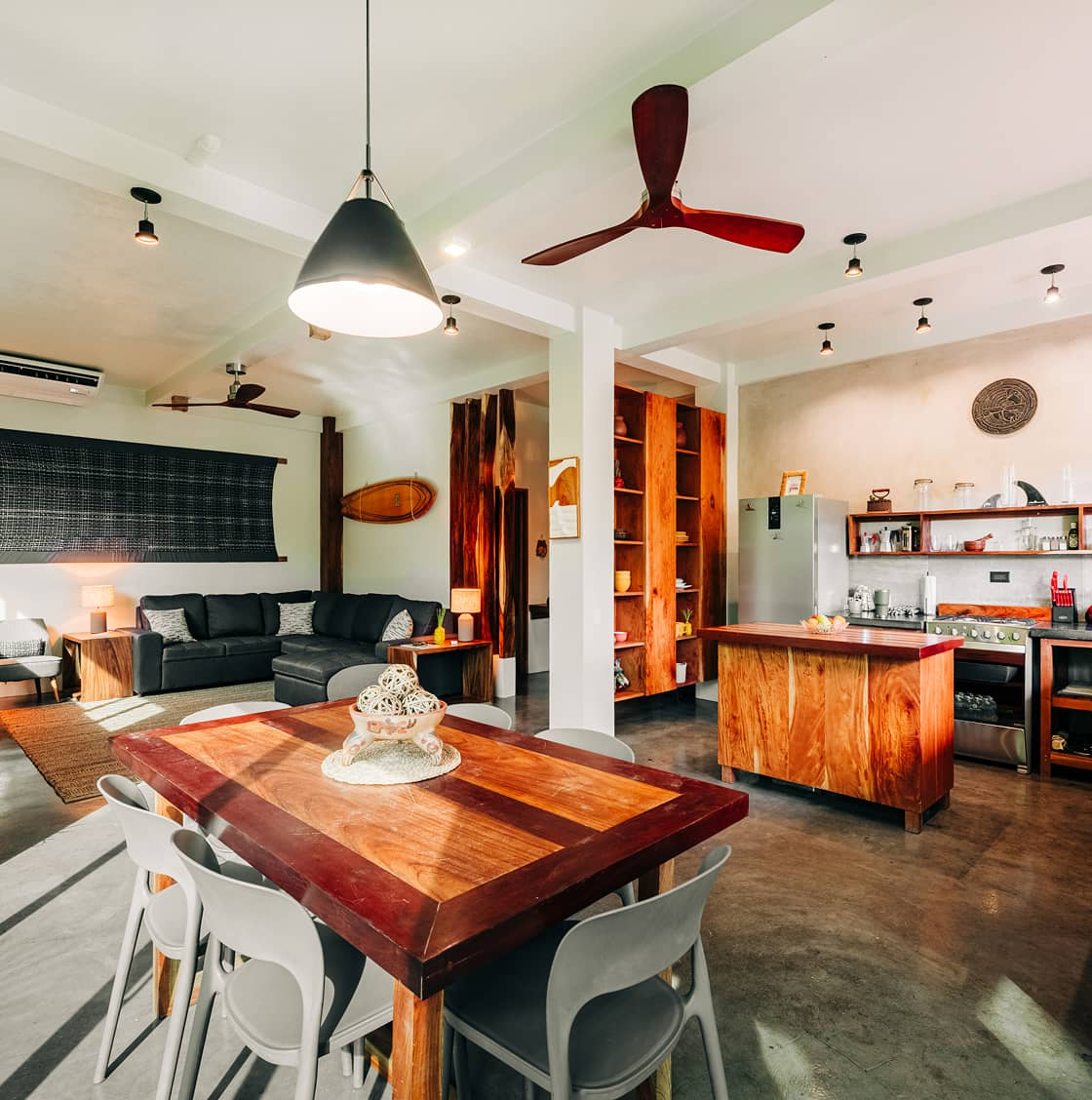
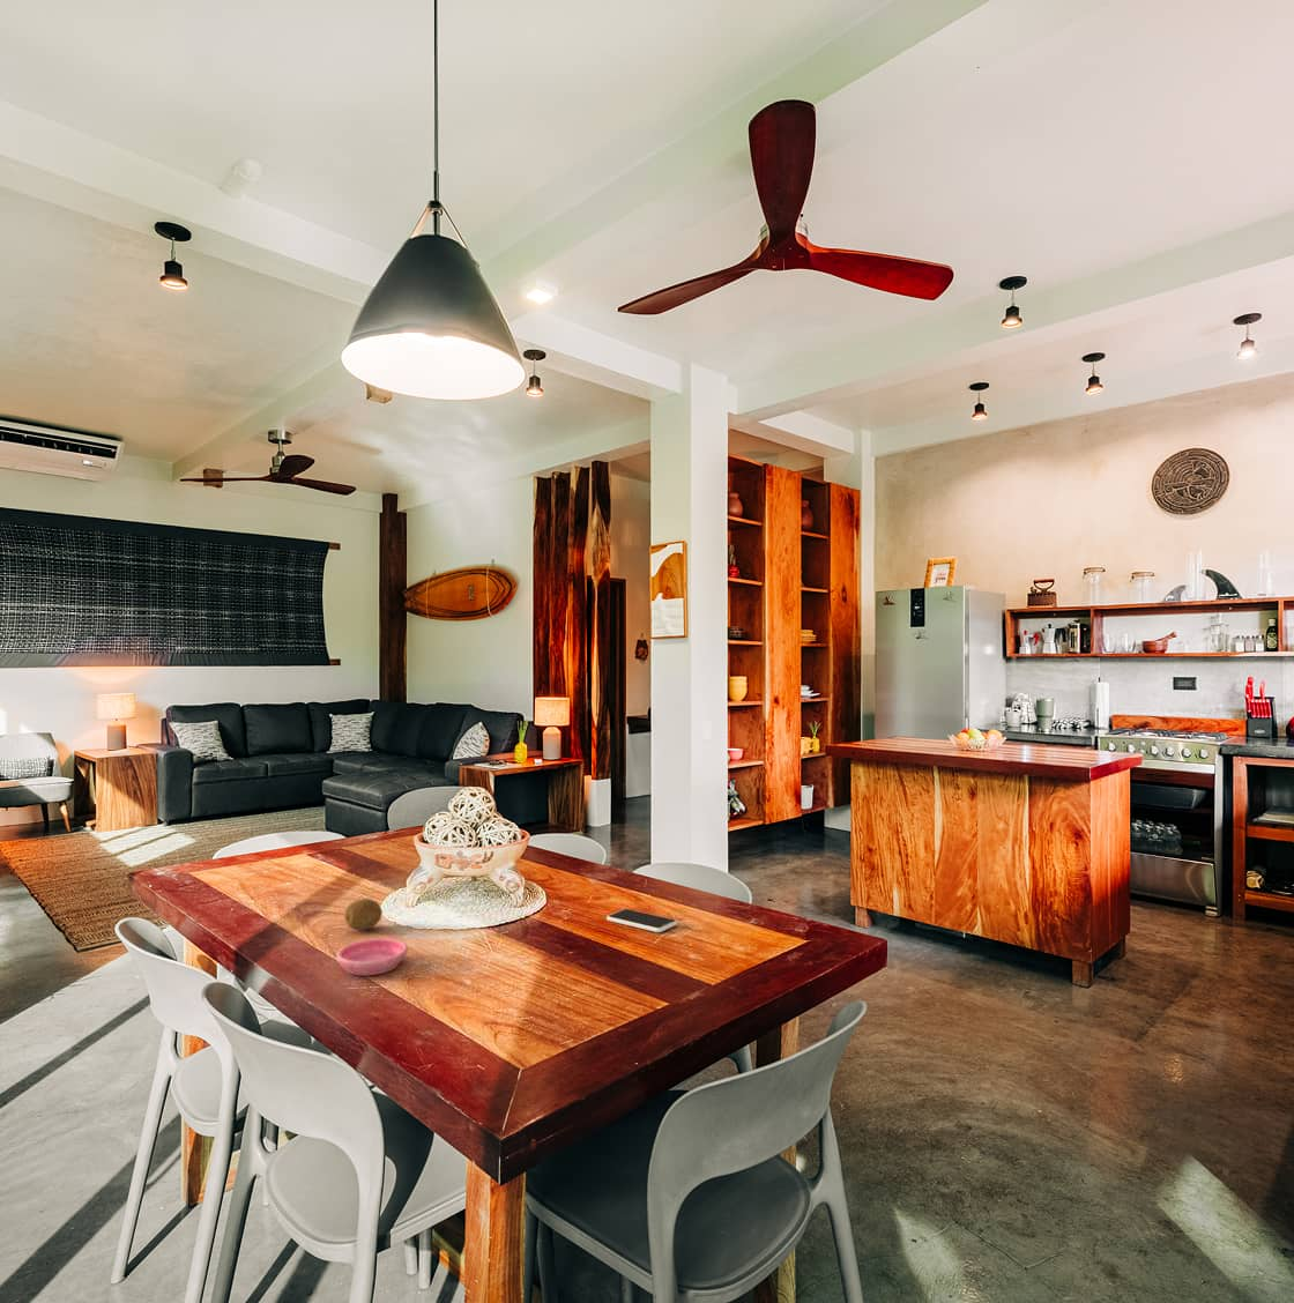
+ saucer [335,938,409,976]
+ fruit [344,898,384,931]
+ smartphone [606,907,679,933]
